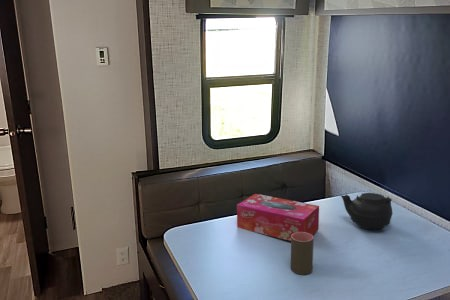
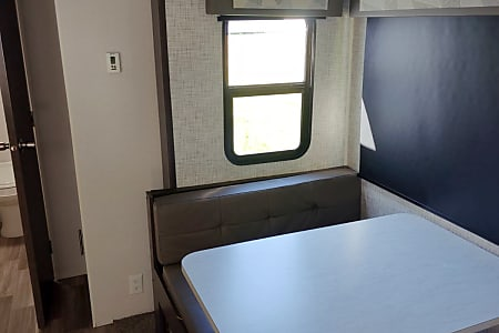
- cup [290,232,314,275]
- tissue box [236,193,320,242]
- teapot [340,192,394,230]
